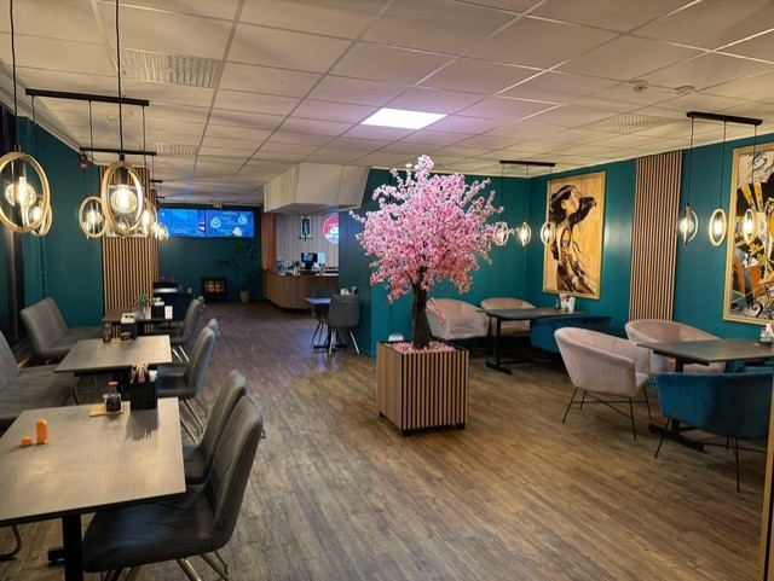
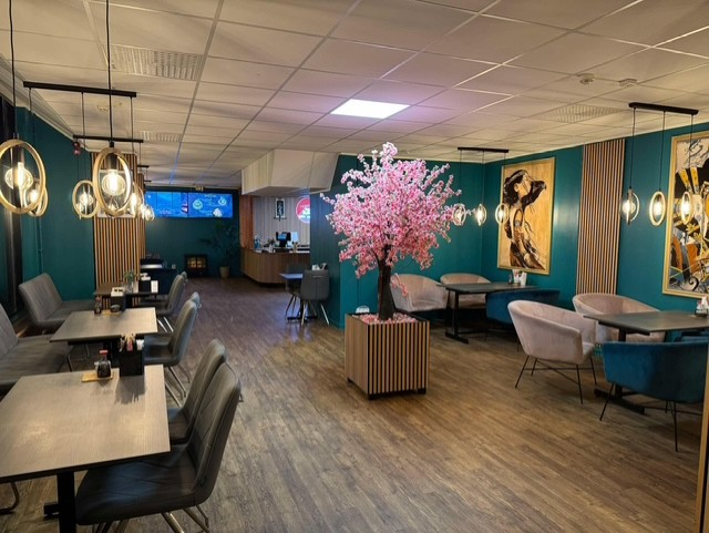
- pepper shaker [19,419,50,447]
